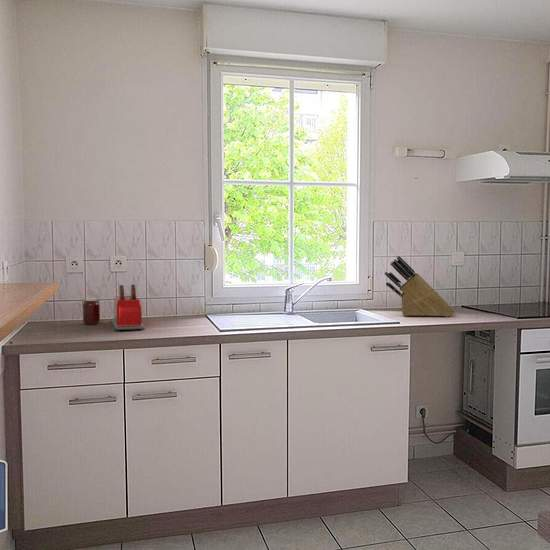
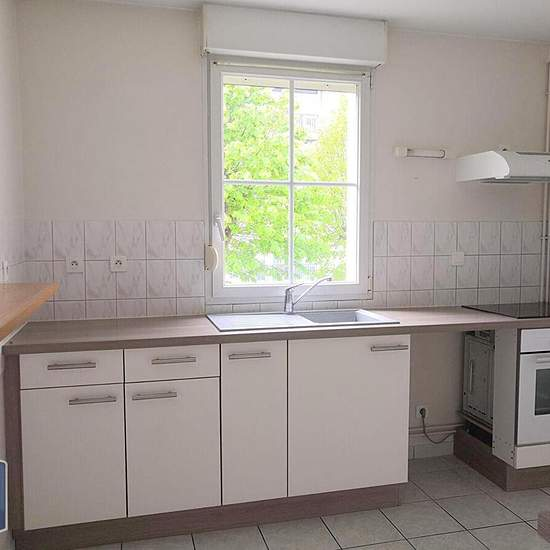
- toaster [111,284,146,331]
- knife block [384,255,456,318]
- jar [81,297,101,325]
